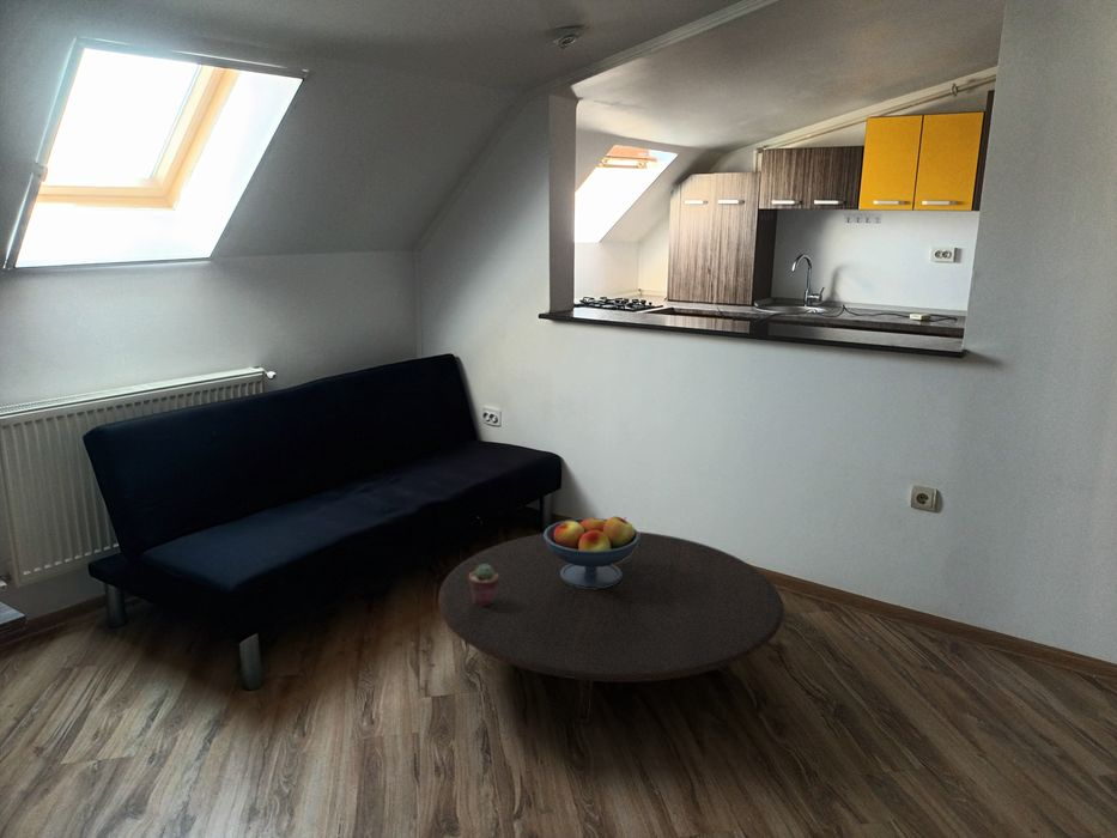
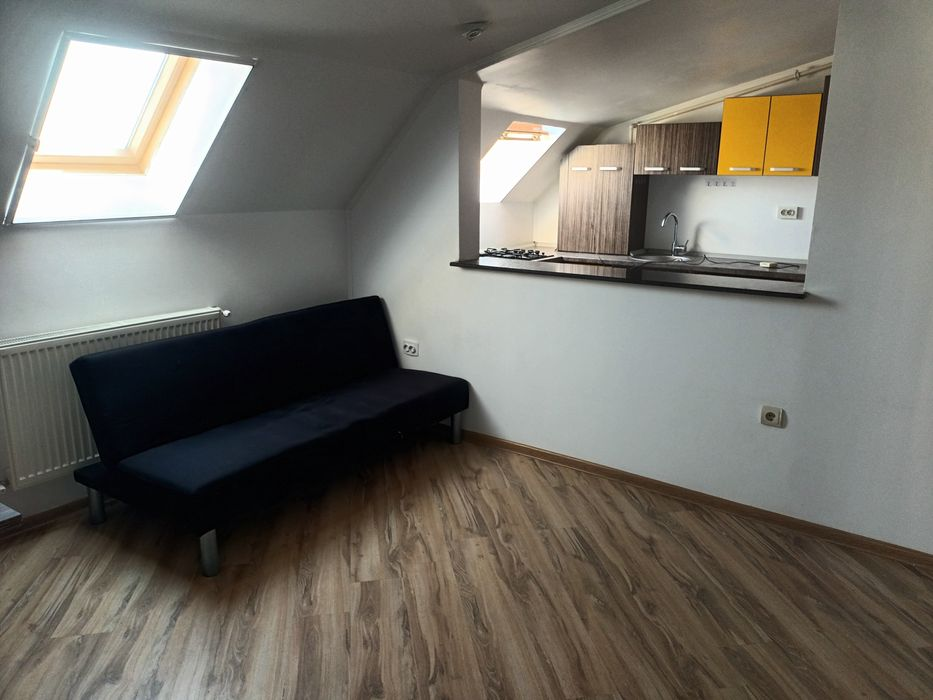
- fruit bowl [542,514,639,588]
- table [437,530,785,724]
- potted succulent [469,564,498,606]
